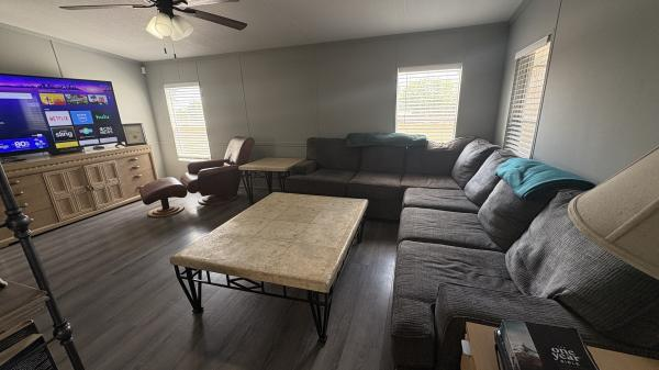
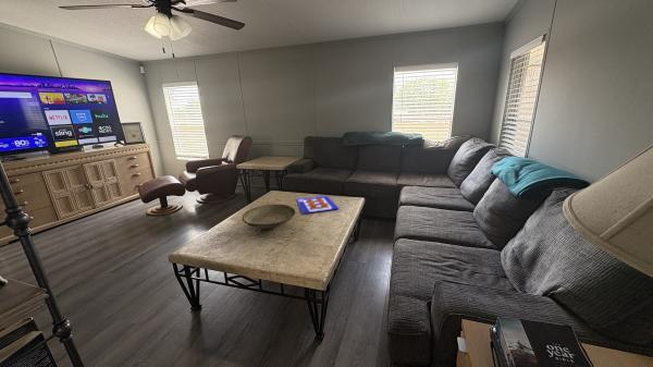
+ decorative bowl [241,204,296,230]
+ poster [295,195,341,215]
